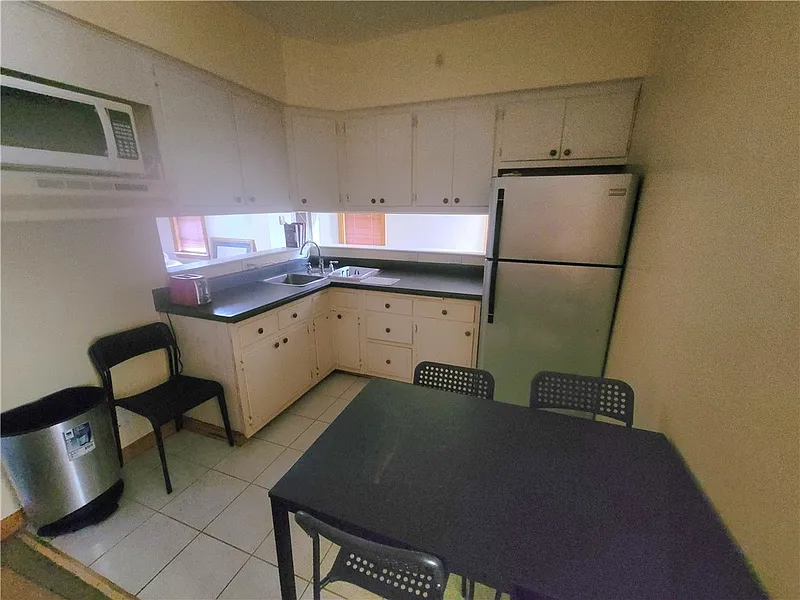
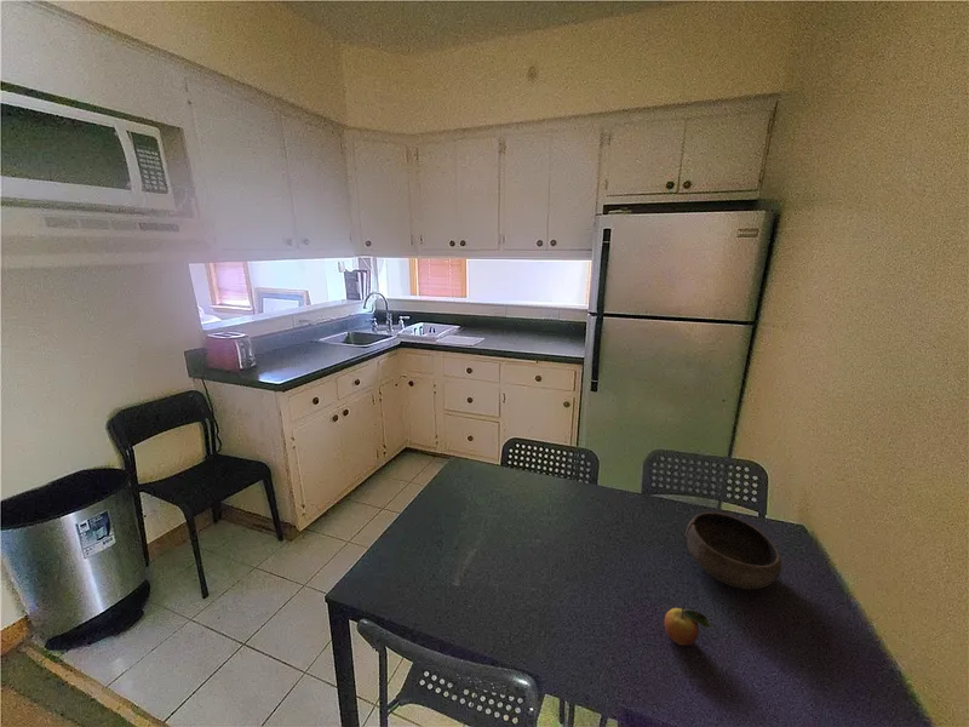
+ bowl [684,511,782,590]
+ fruit [664,605,717,646]
